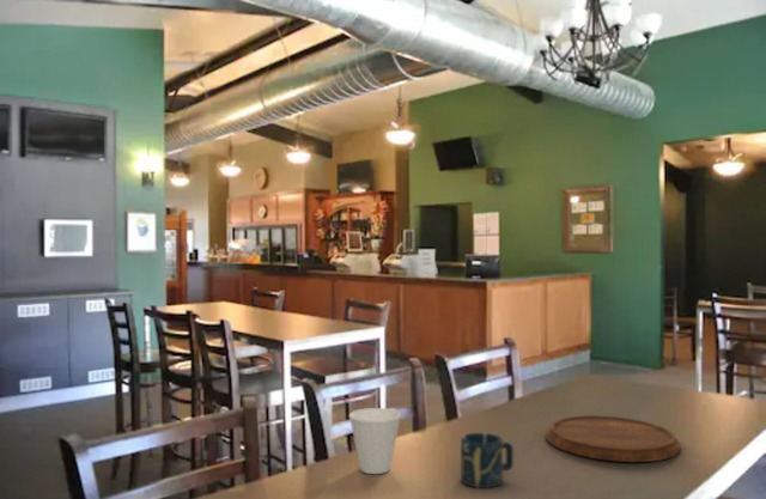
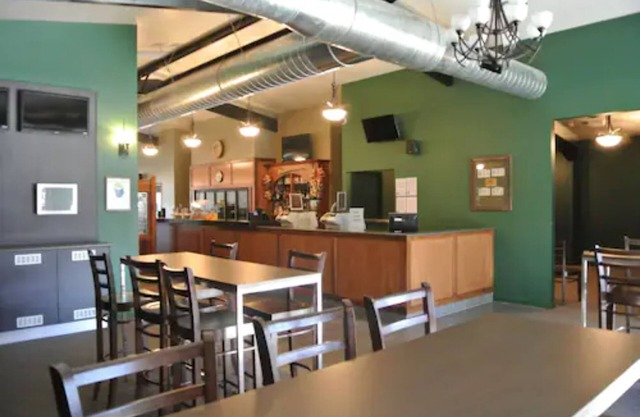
- cutting board [545,414,681,463]
- cup [460,432,515,489]
- cup [348,407,402,475]
